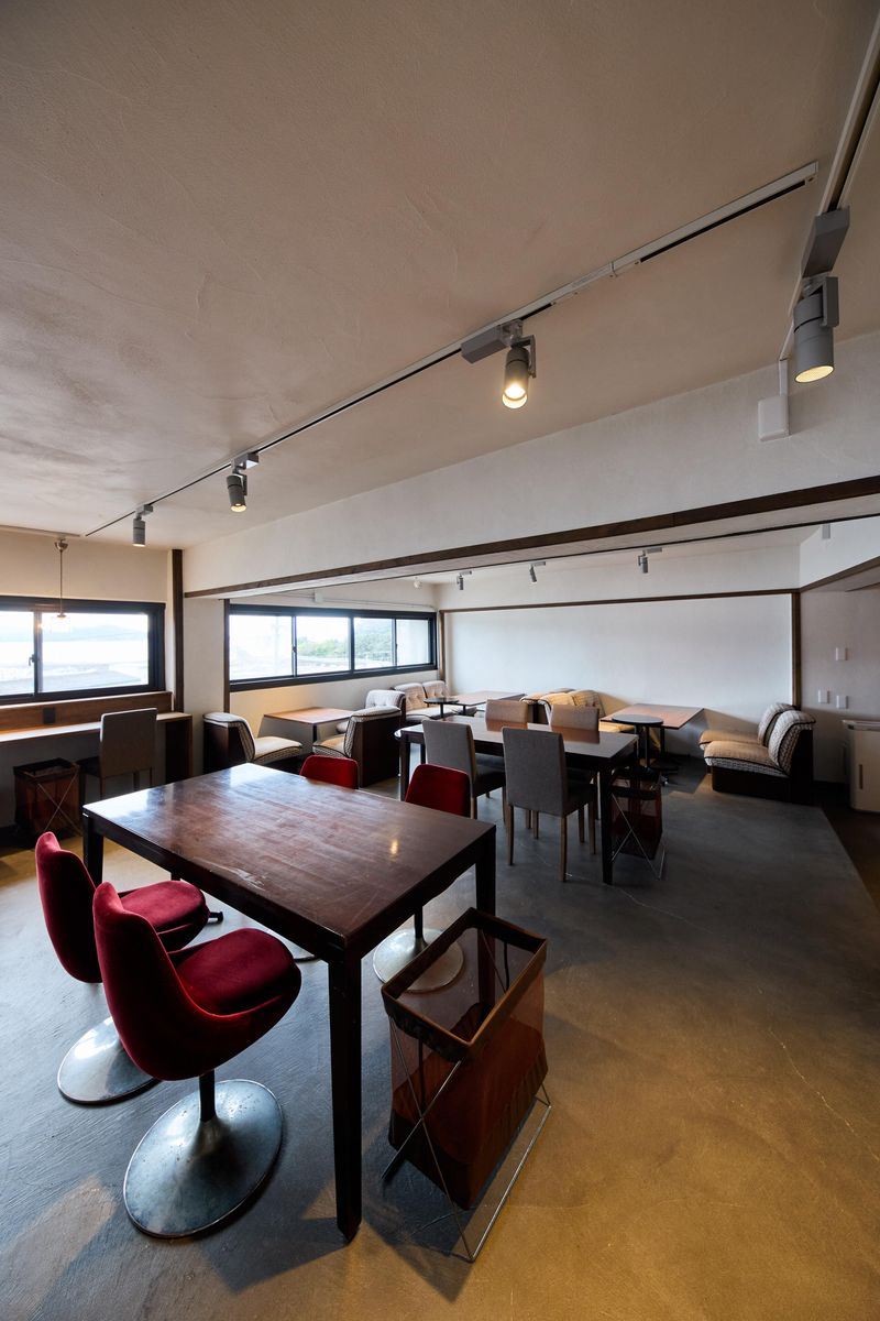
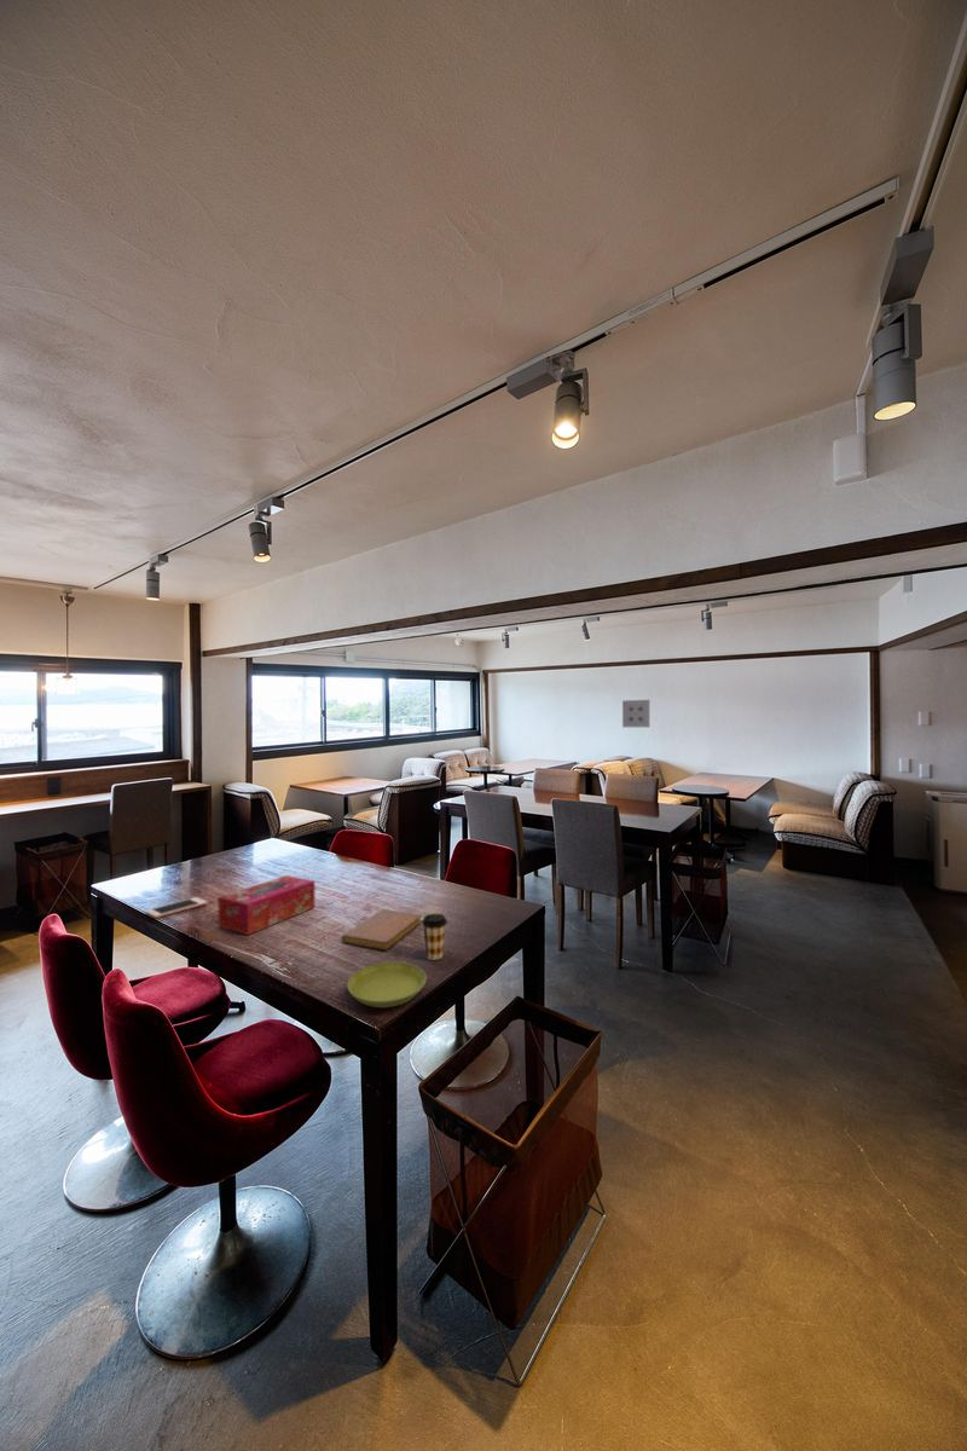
+ notebook [341,908,423,952]
+ cell phone [144,896,208,919]
+ coffee cup [421,913,448,961]
+ wall art [621,699,650,728]
+ tissue box [216,874,315,936]
+ saucer [346,961,428,1008]
